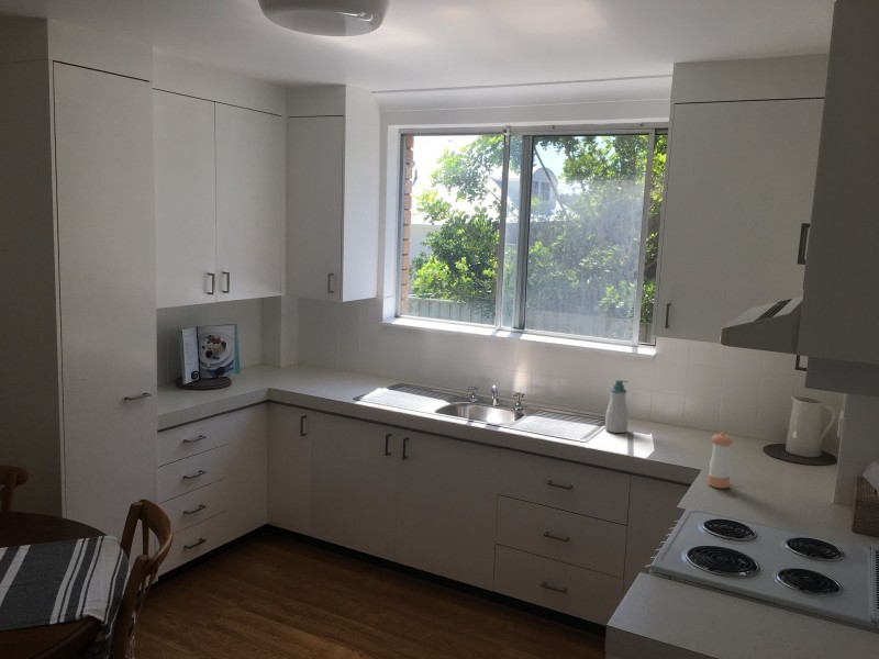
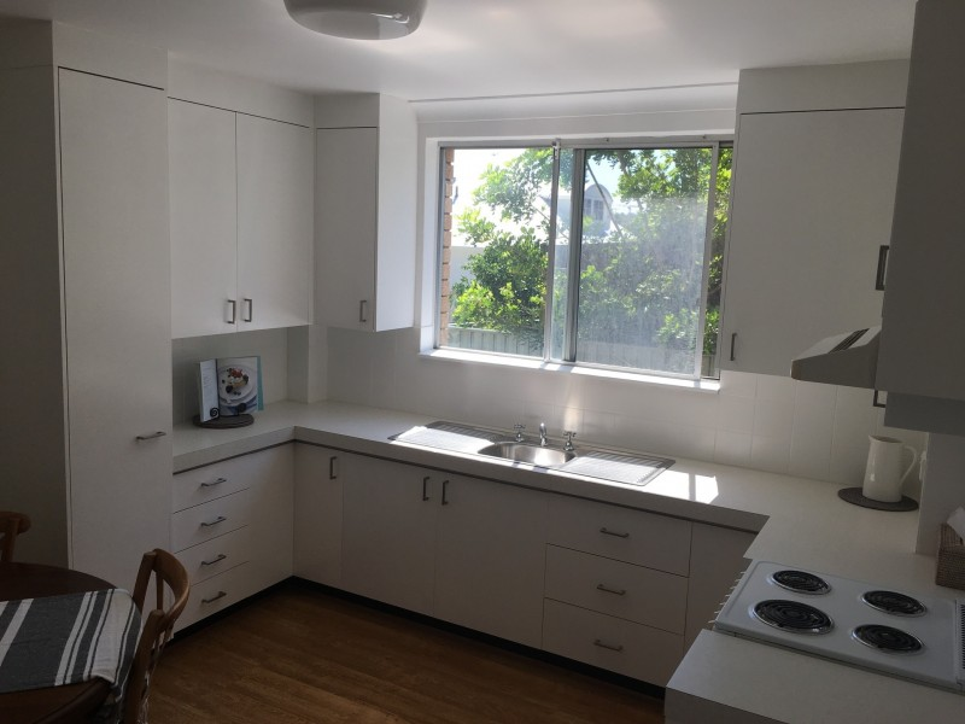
- soap bottle [604,379,630,434]
- pepper shaker [706,432,734,489]
